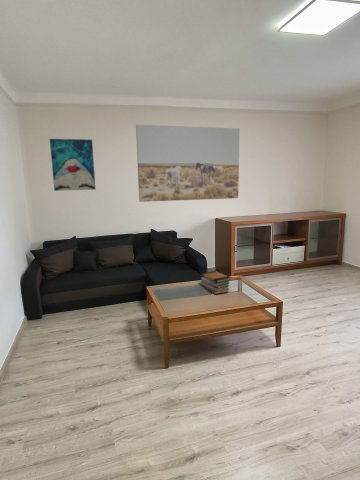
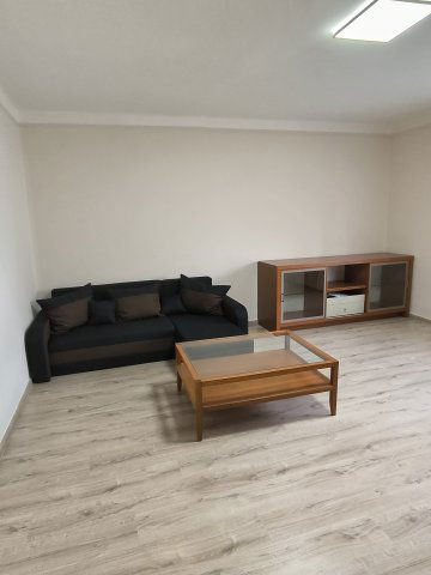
- book stack [200,270,232,295]
- wall art [135,124,240,203]
- wall art [49,138,97,192]
